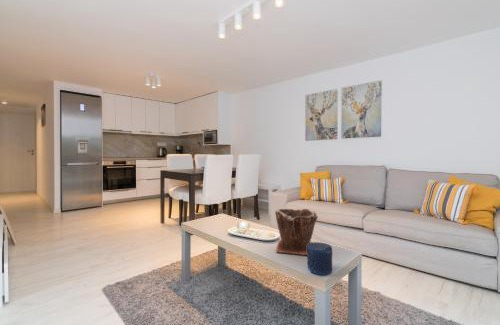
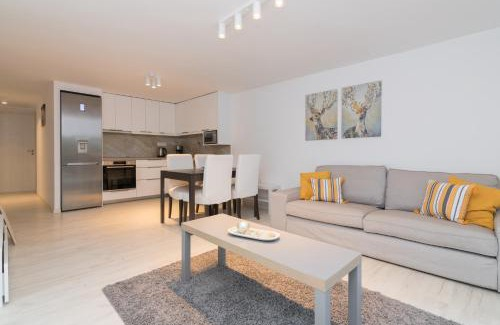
- plant pot [274,208,319,256]
- candle [306,241,333,276]
